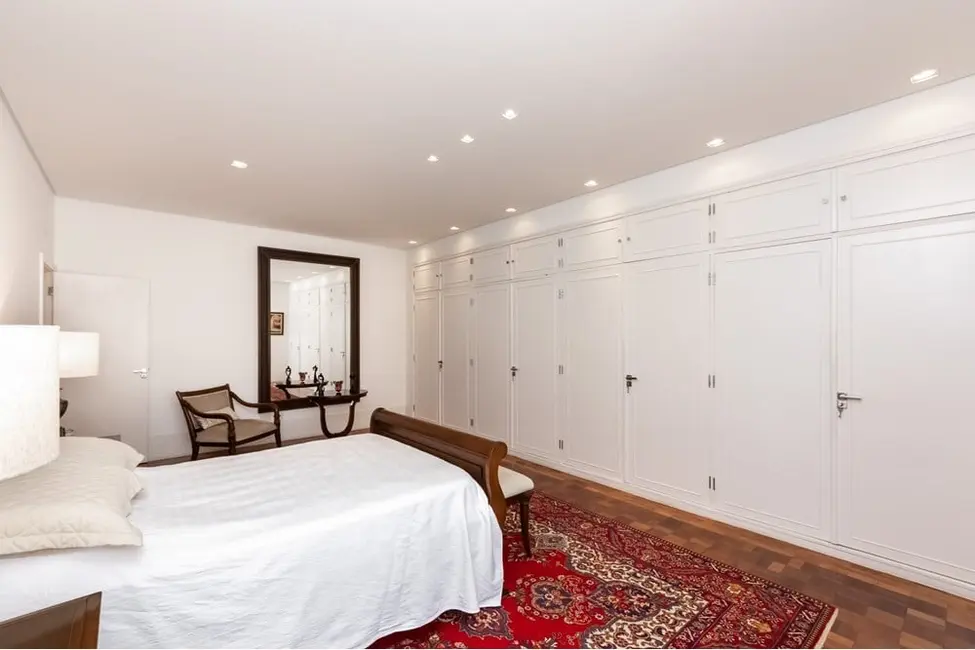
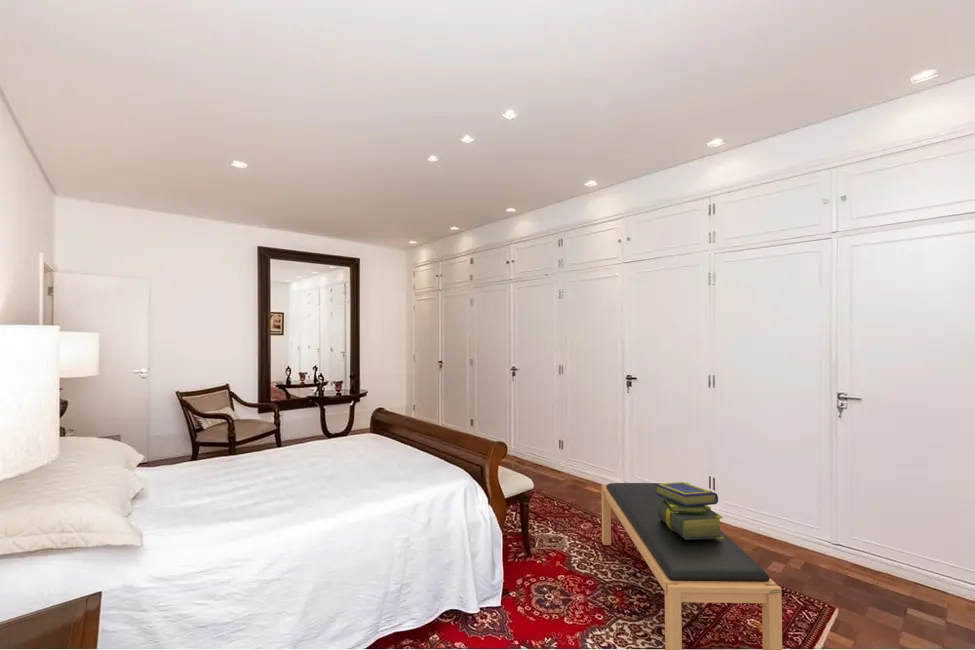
+ bench [600,482,783,650]
+ stack of books [655,481,724,540]
